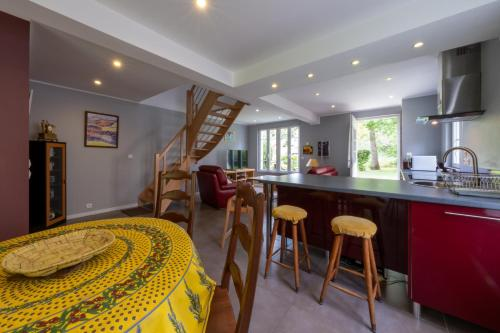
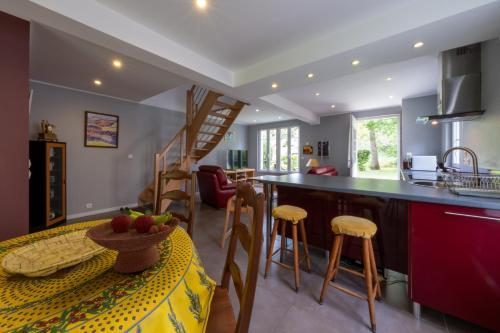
+ fruit bowl [85,206,181,274]
